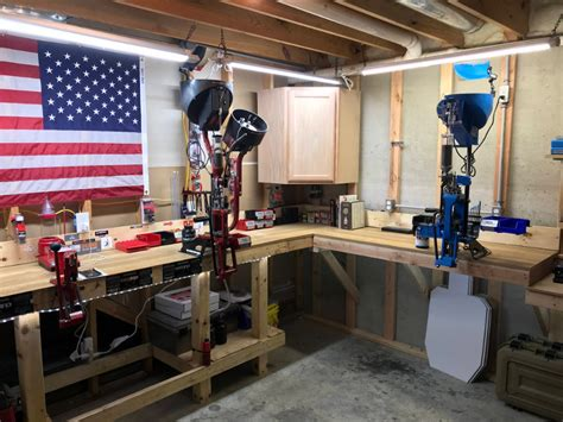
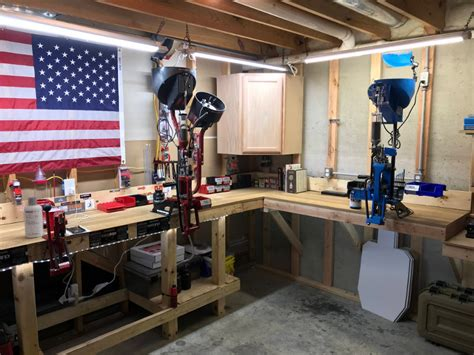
+ screw cap bottle [23,196,44,239]
